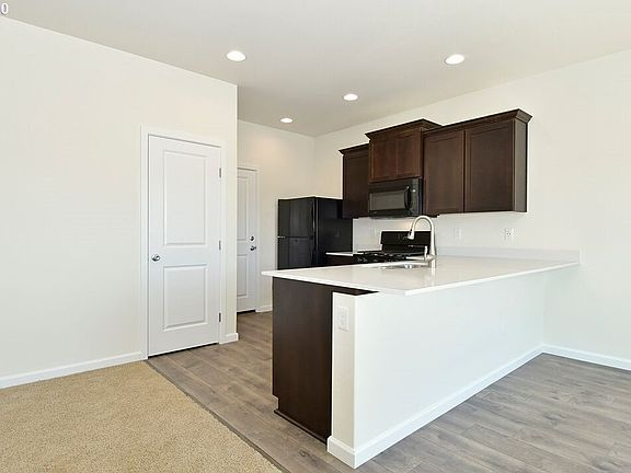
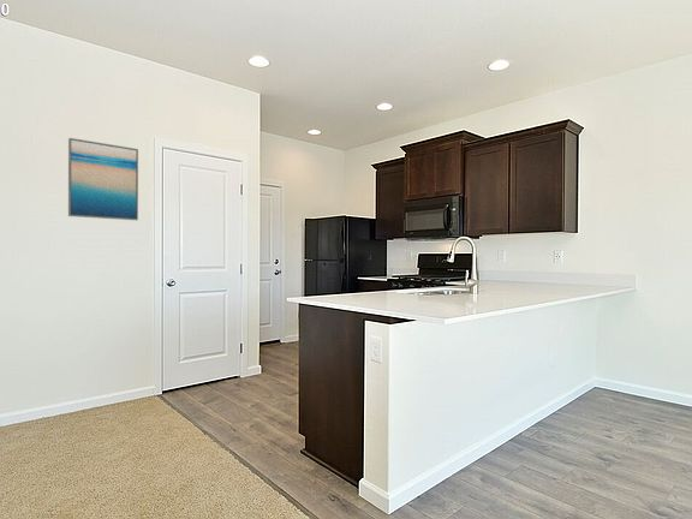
+ wall art [67,137,139,221]
